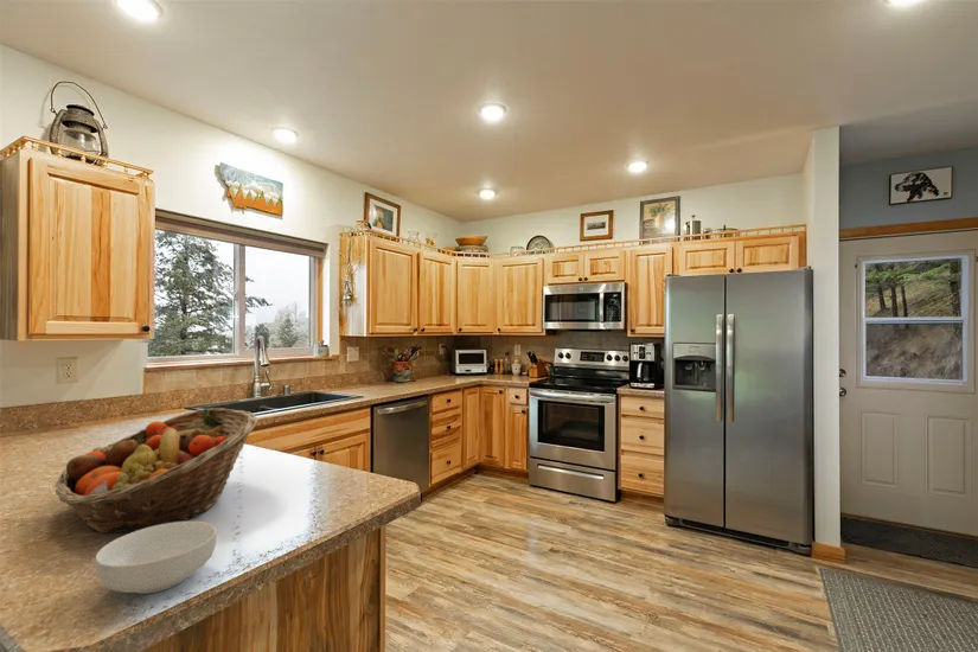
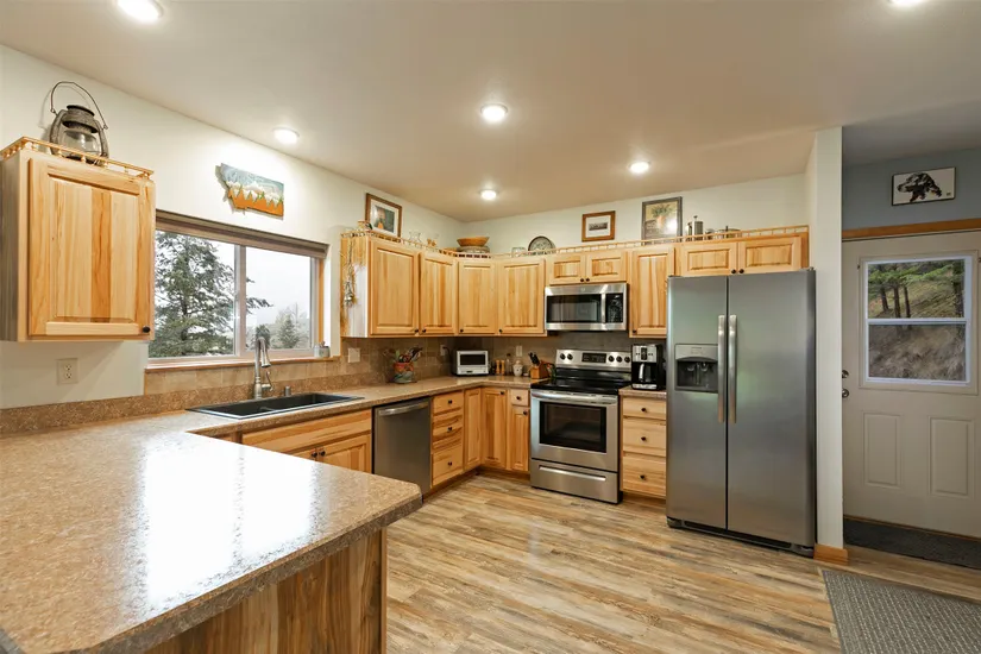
- cereal bowl [94,520,218,595]
- fruit basket [55,407,258,533]
